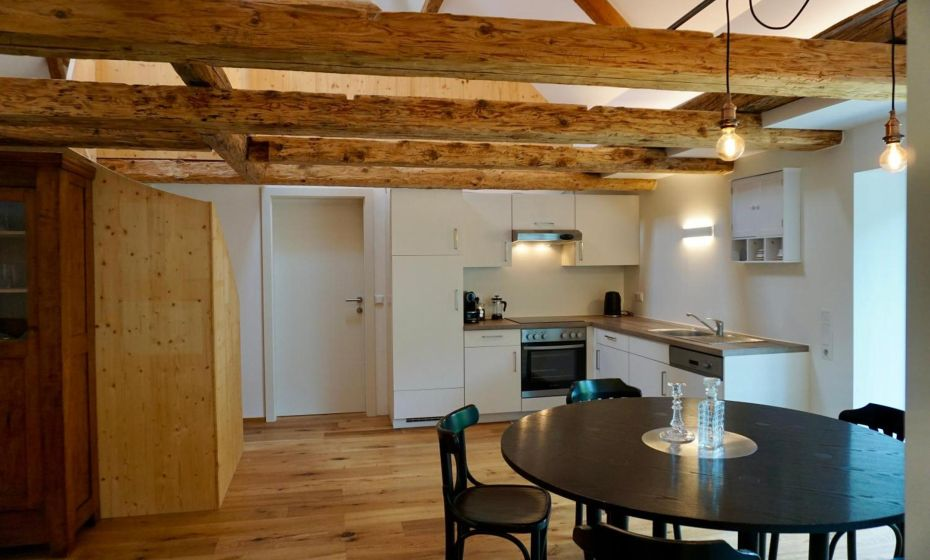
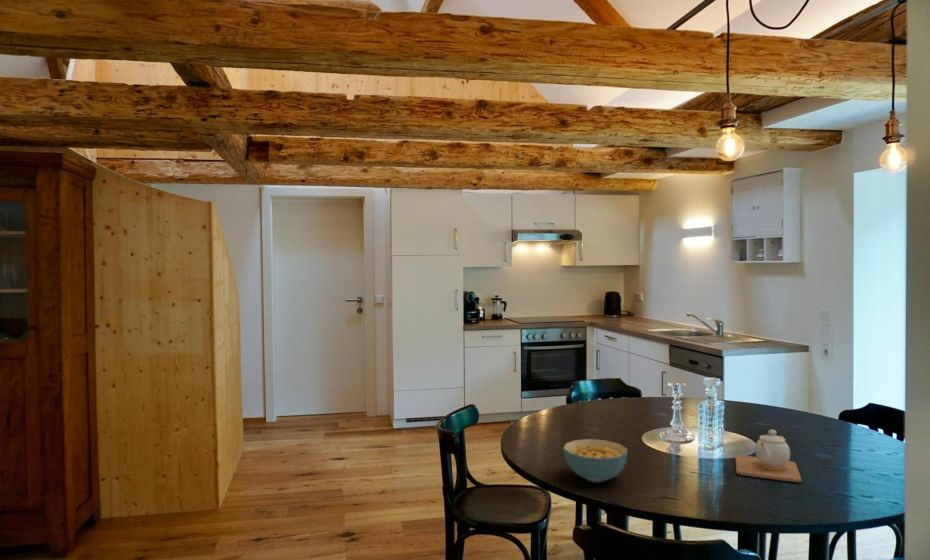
+ teapot [734,429,802,483]
+ cereal bowl [562,438,628,484]
